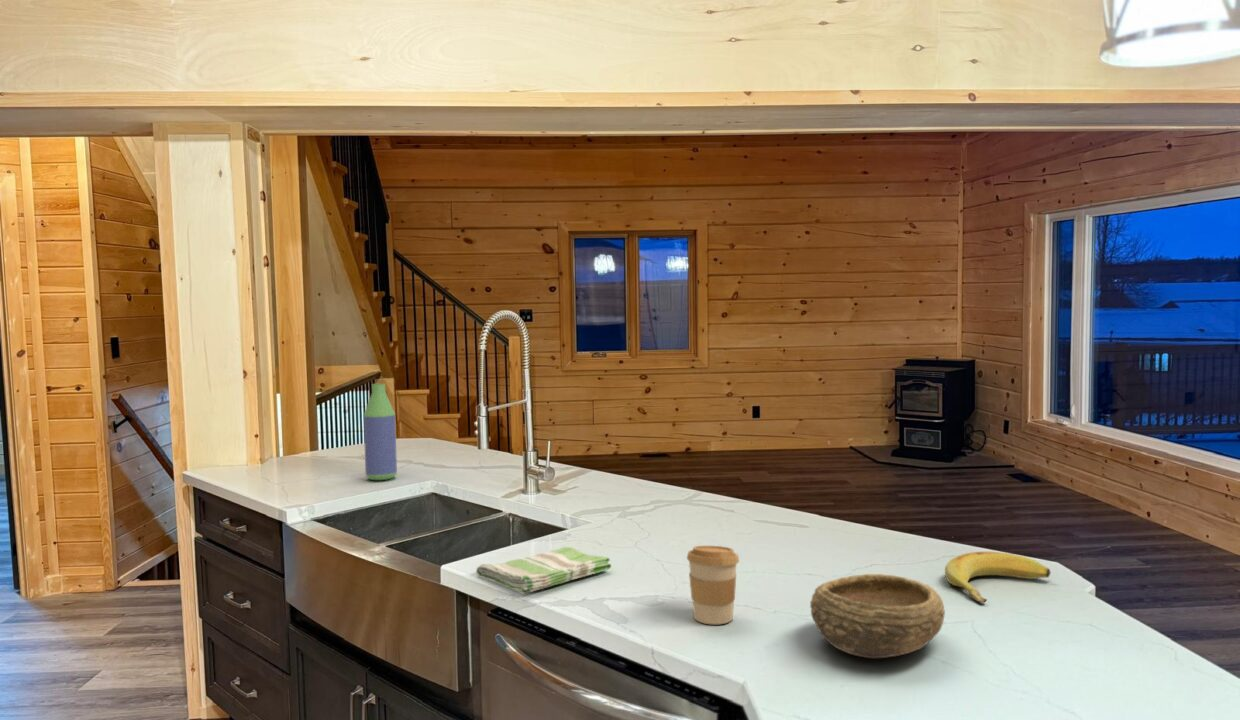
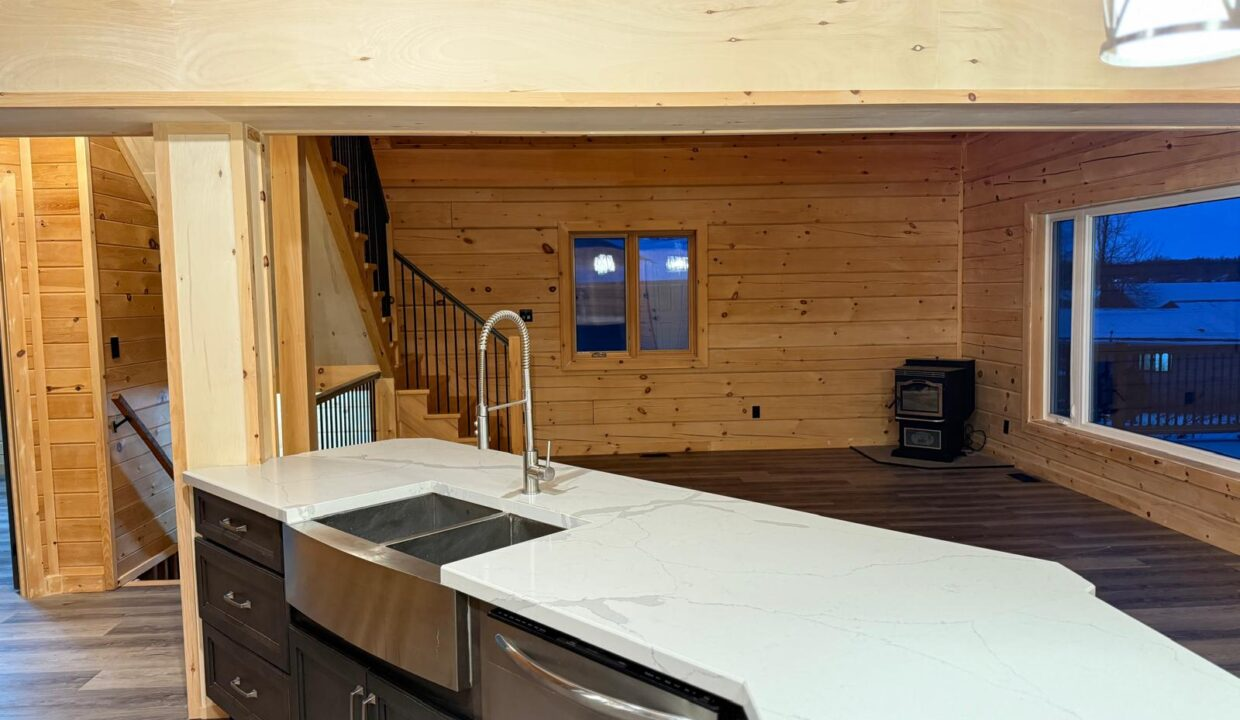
- dish towel [475,546,612,595]
- bottle [363,382,398,481]
- bowl [809,573,946,659]
- coffee cup [686,545,740,625]
- banana [944,551,1051,604]
